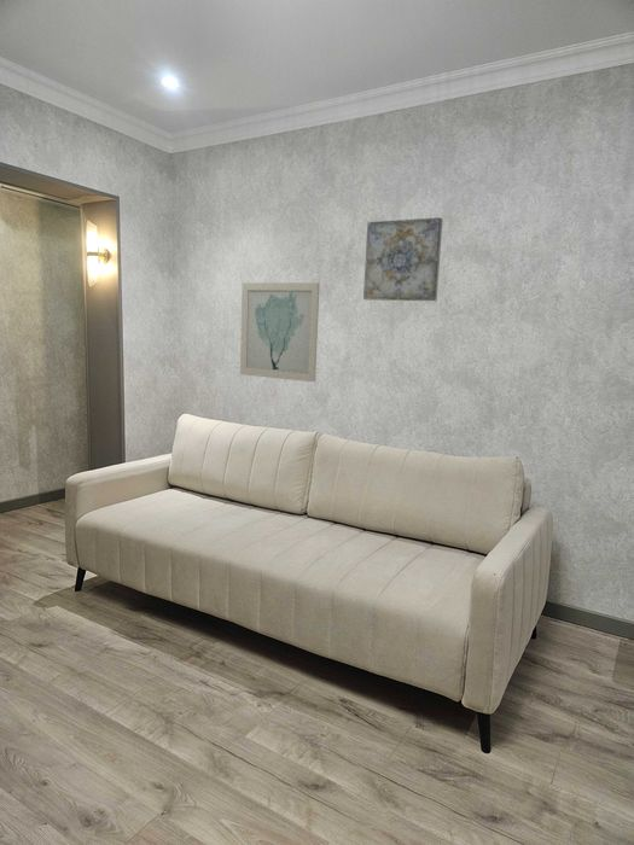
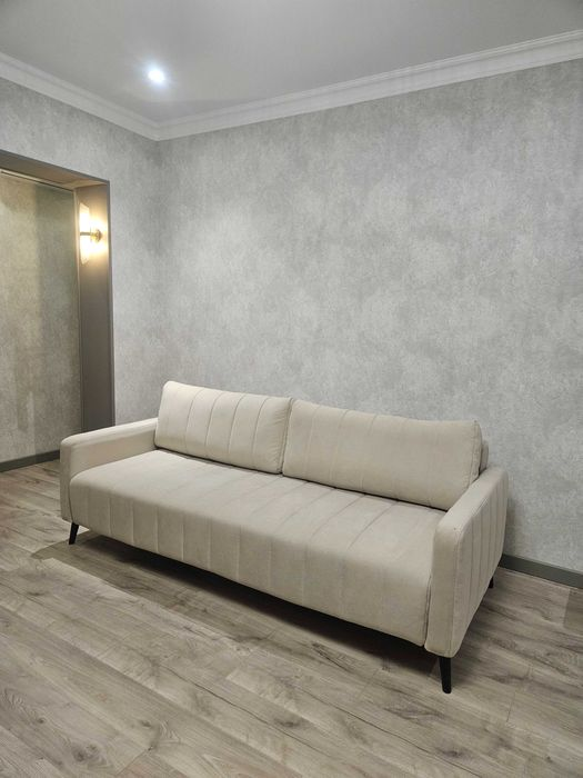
- wall art [239,281,321,383]
- wall art [362,216,444,302]
